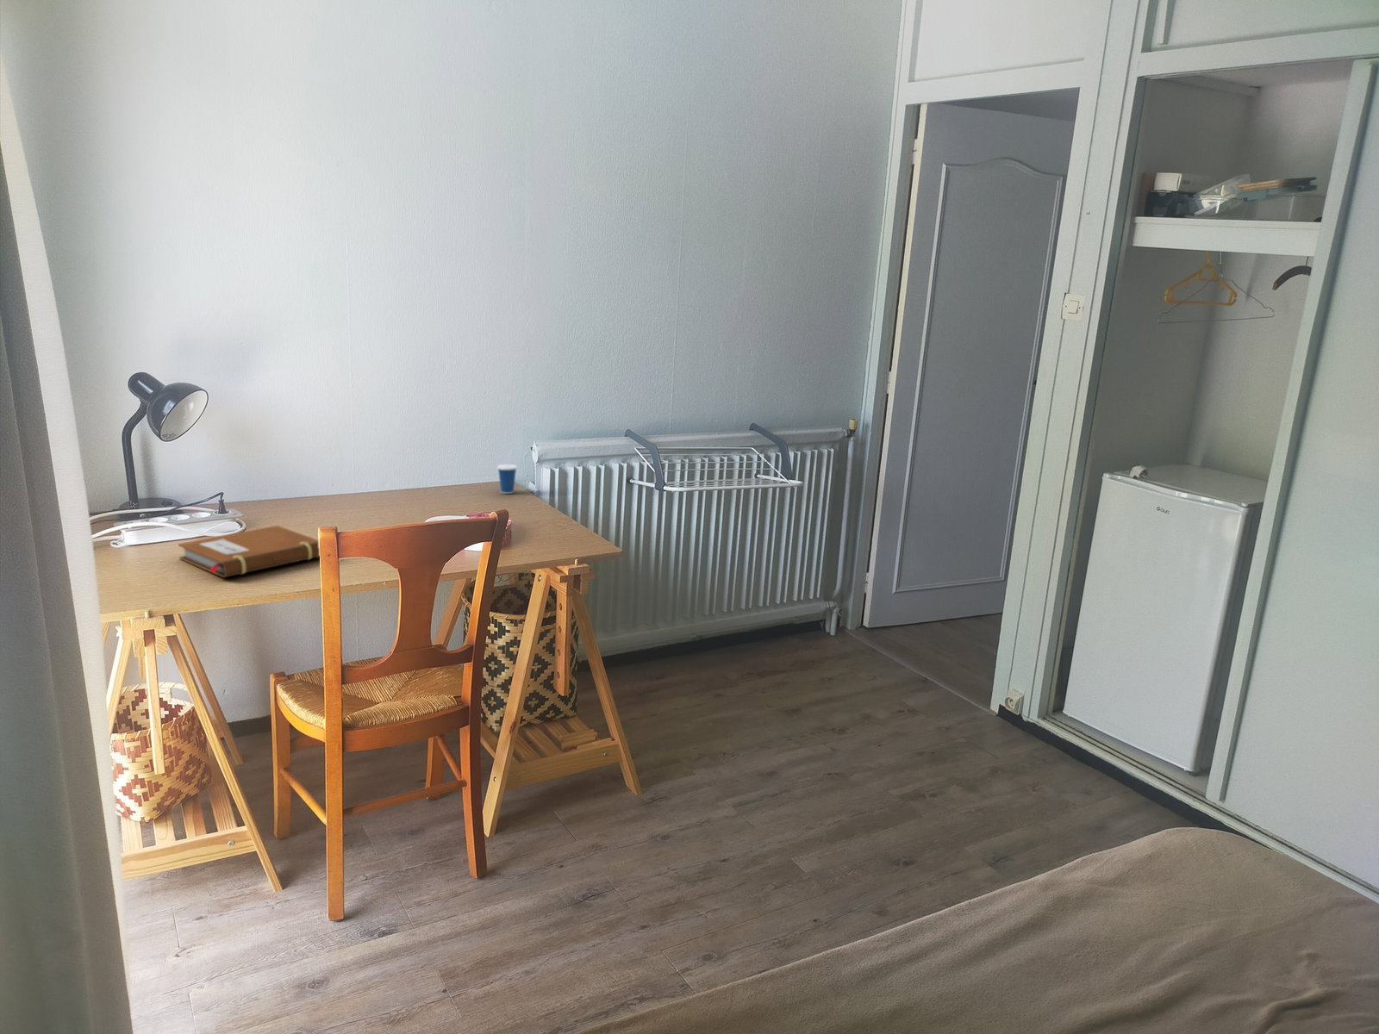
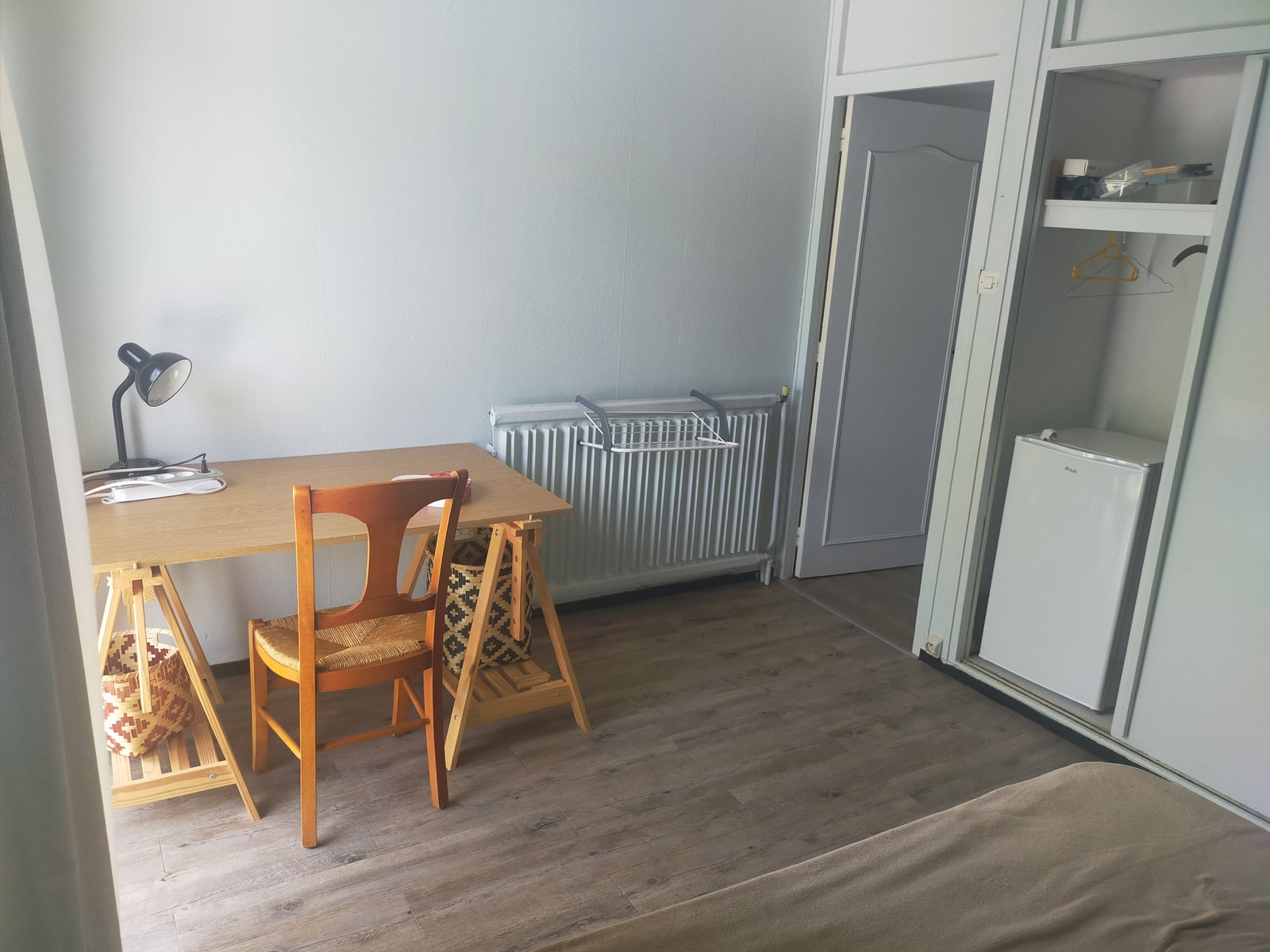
- cup [496,451,518,494]
- notebook [178,525,320,578]
